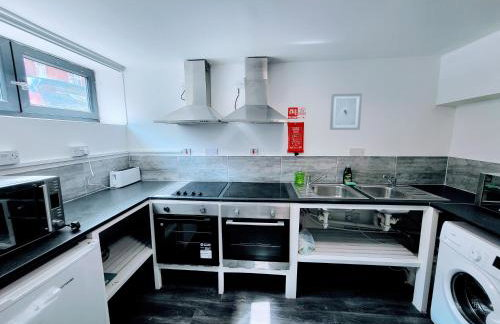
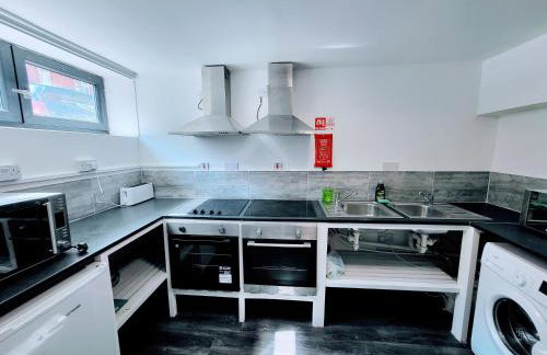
- wall art [329,92,363,131]
